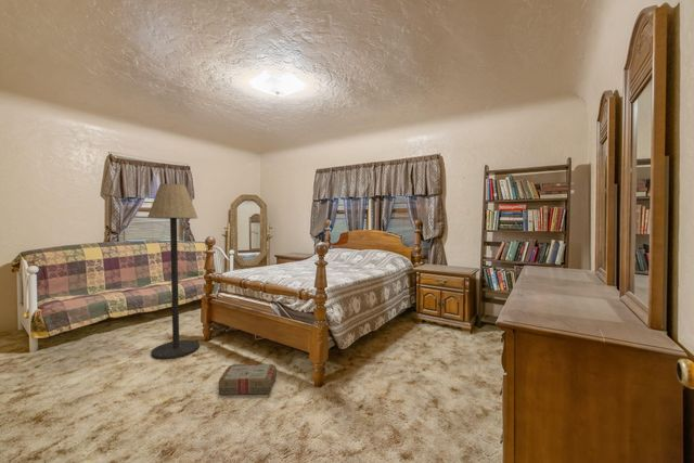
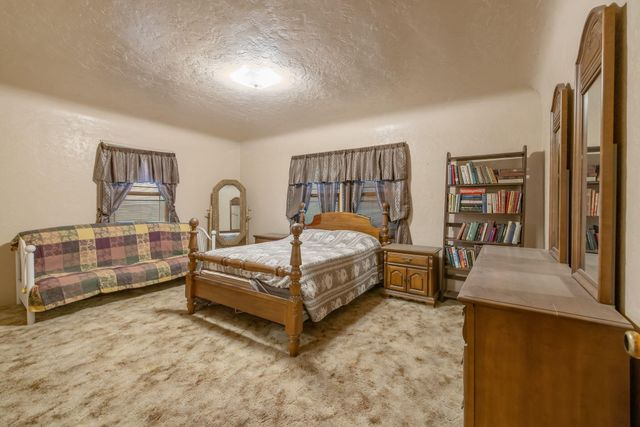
- floor lamp [146,183,201,360]
- carton [218,363,278,396]
